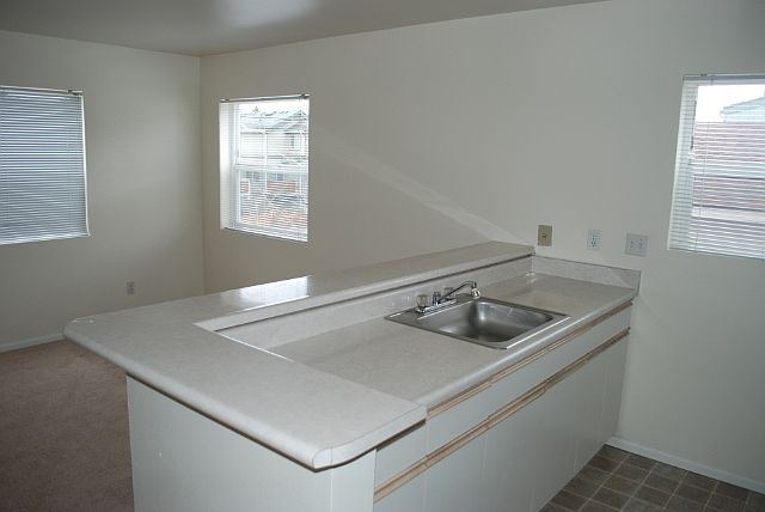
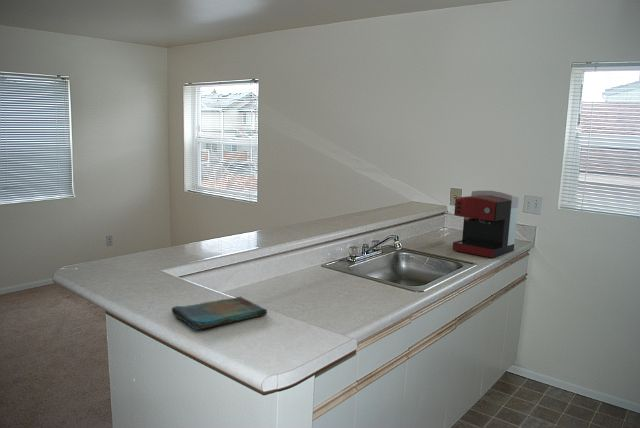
+ coffee maker [451,190,520,259]
+ dish towel [171,296,268,331]
